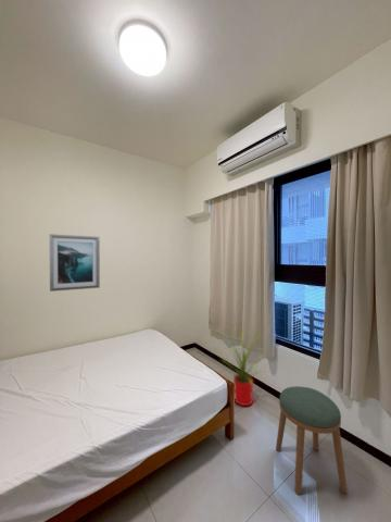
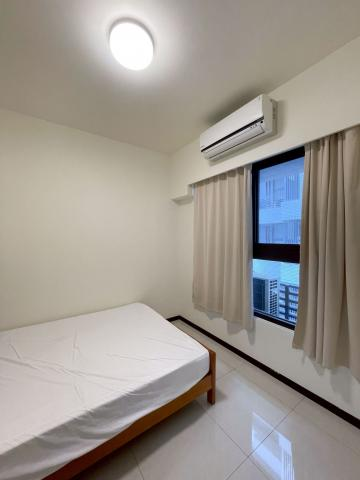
- house plant [213,324,268,407]
- stool [275,385,349,496]
- wall art [49,233,101,293]
